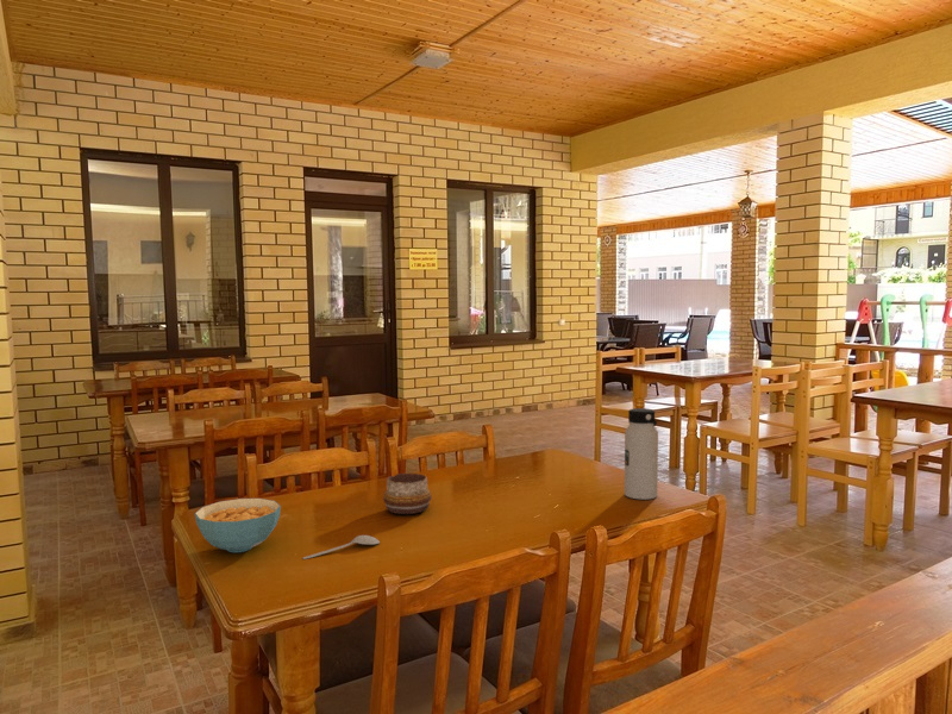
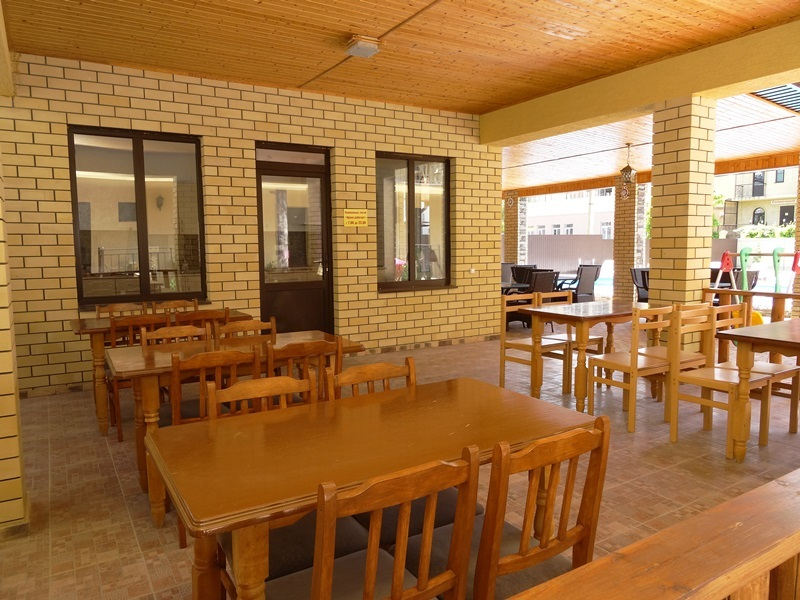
- decorative bowl [382,472,433,515]
- water bottle [624,407,659,501]
- spoon [302,534,381,560]
- cereal bowl [194,497,282,553]
